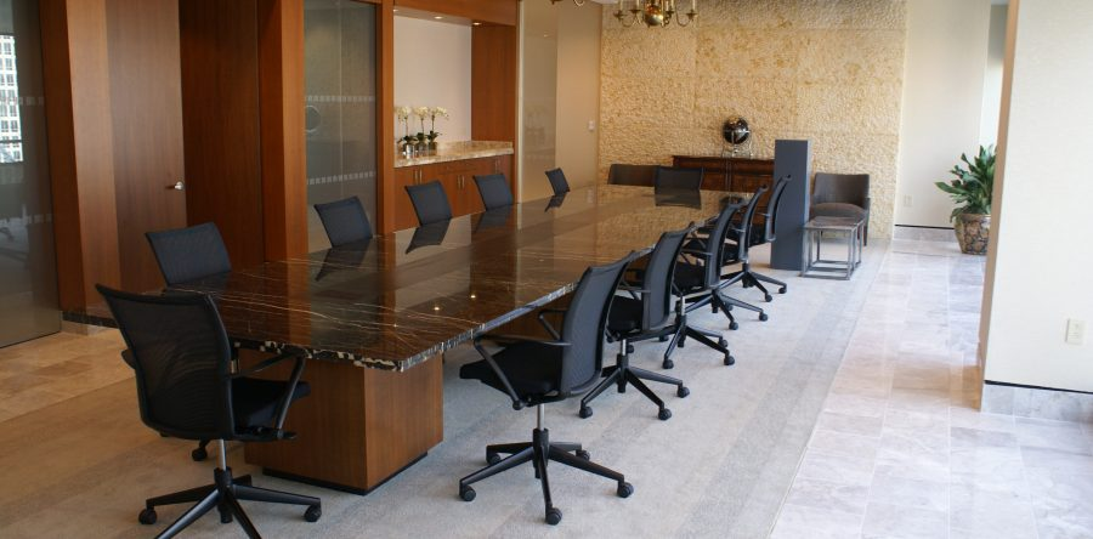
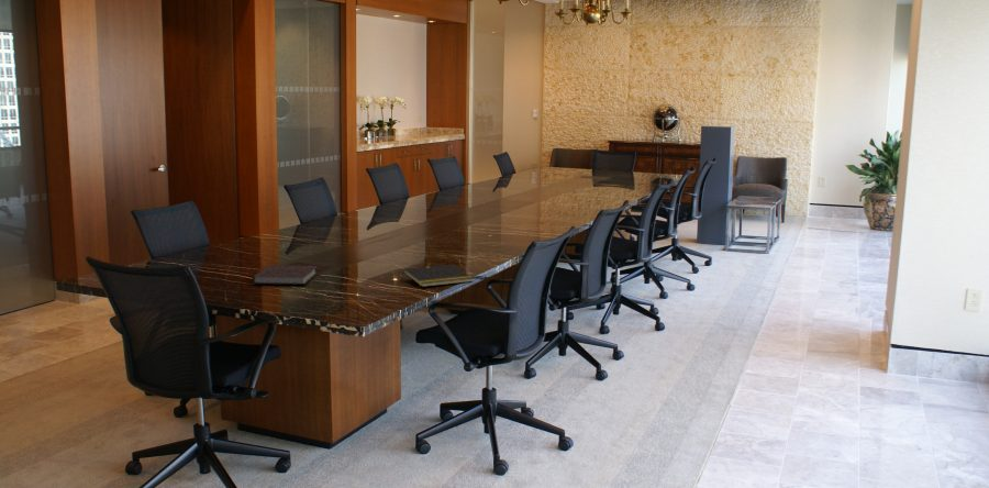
+ notebook [252,265,319,286]
+ notepad [401,264,474,288]
